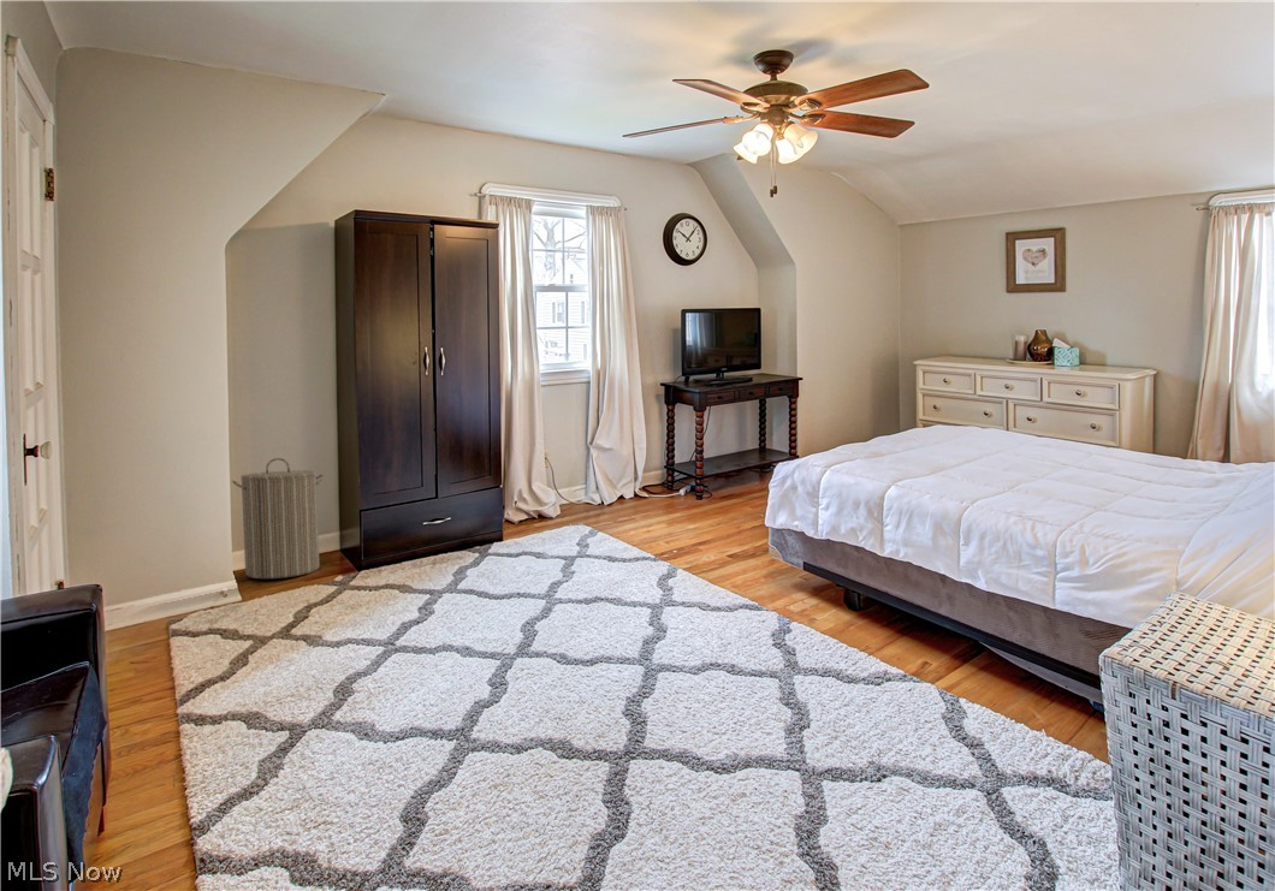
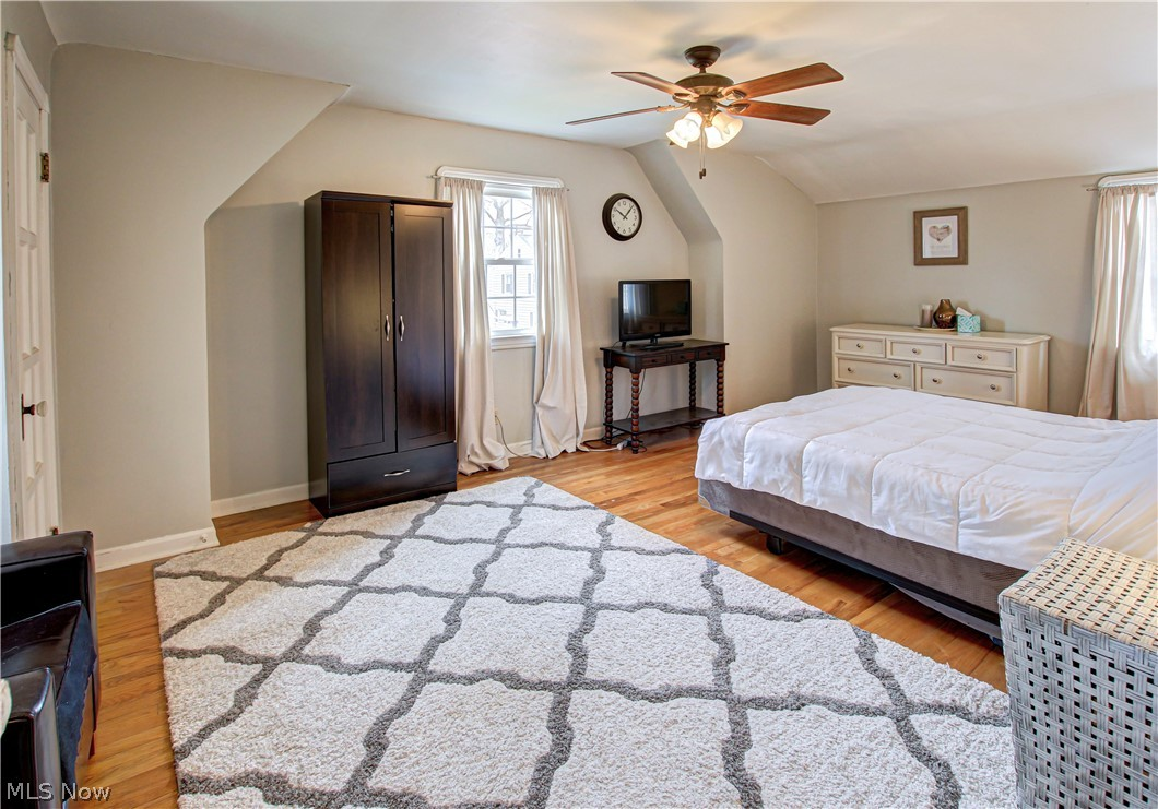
- laundry hamper [231,457,325,580]
